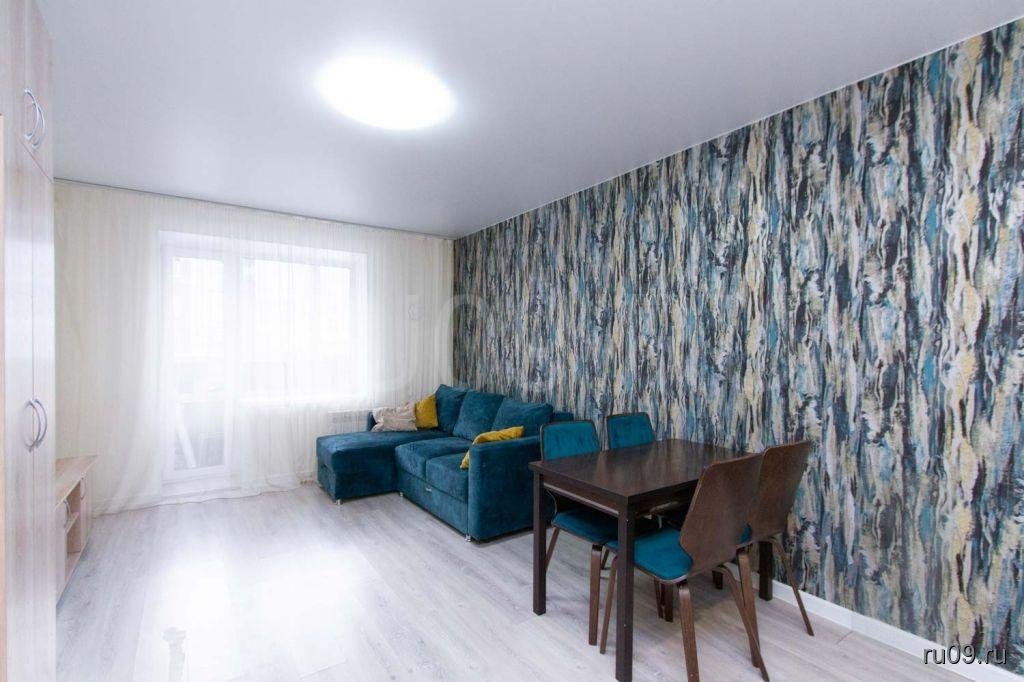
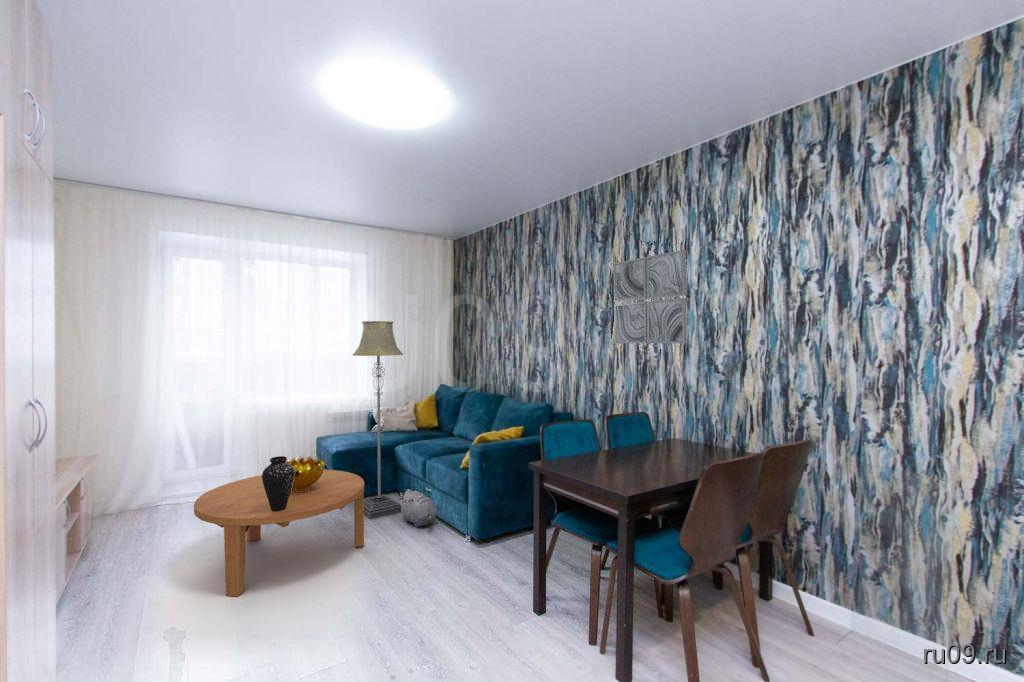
+ coffee table [193,469,365,597]
+ floor lamp [352,320,404,520]
+ vase [261,455,295,511]
+ wall art [613,249,688,344]
+ decorative bowl [286,455,326,493]
+ plush toy [398,488,438,528]
